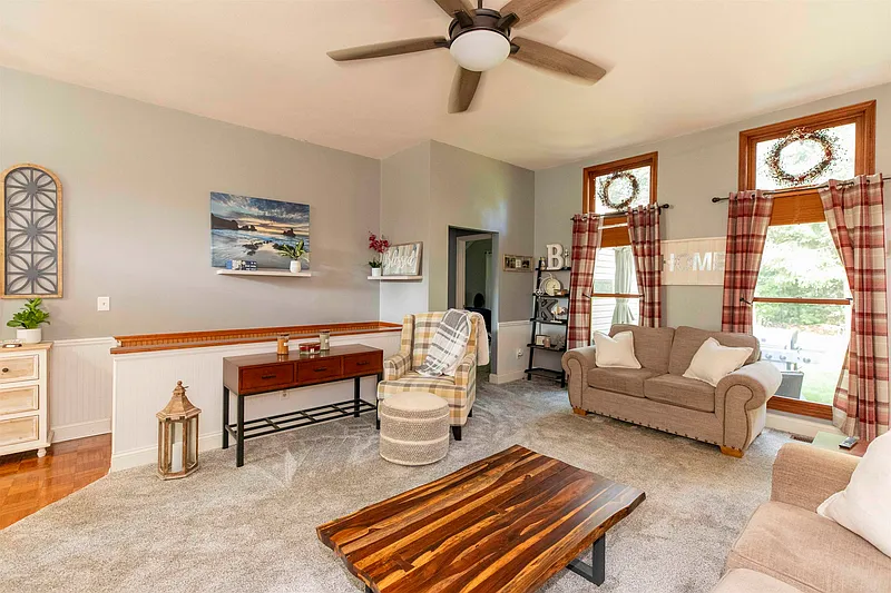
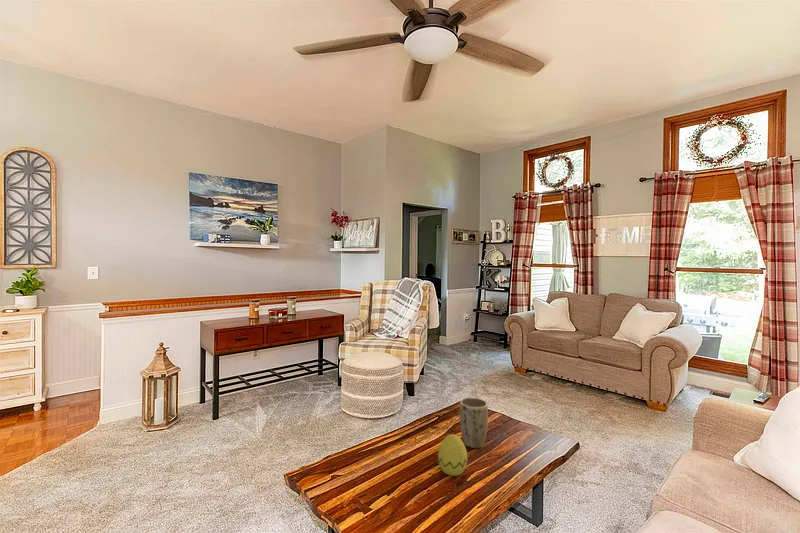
+ plant pot [459,397,489,449]
+ decorative egg [437,433,468,477]
